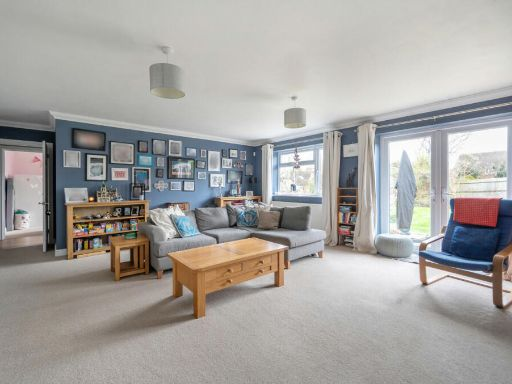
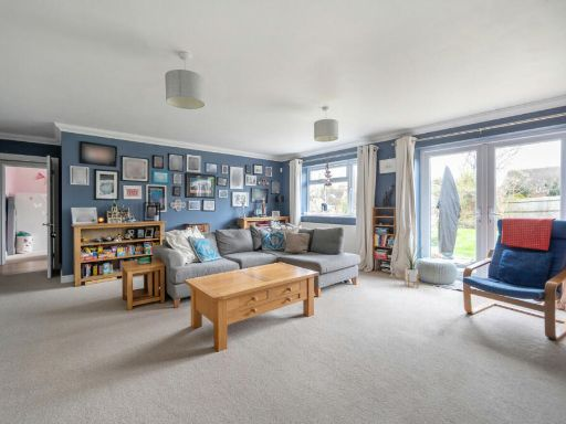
+ house plant [402,241,424,288]
